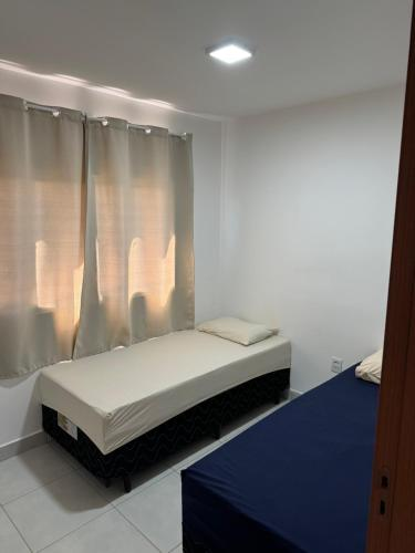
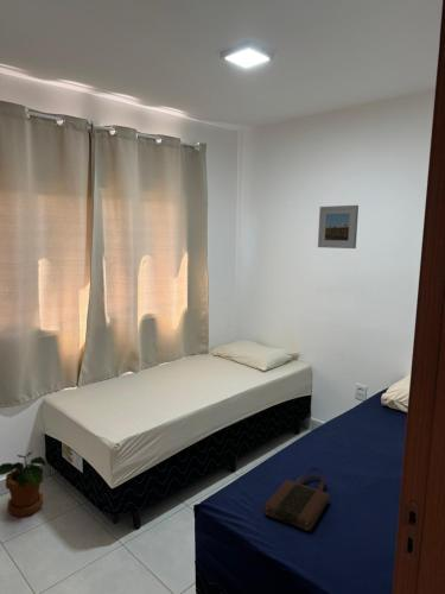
+ potted plant [0,450,47,519]
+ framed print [317,204,360,249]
+ tote bag [262,467,331,532]
